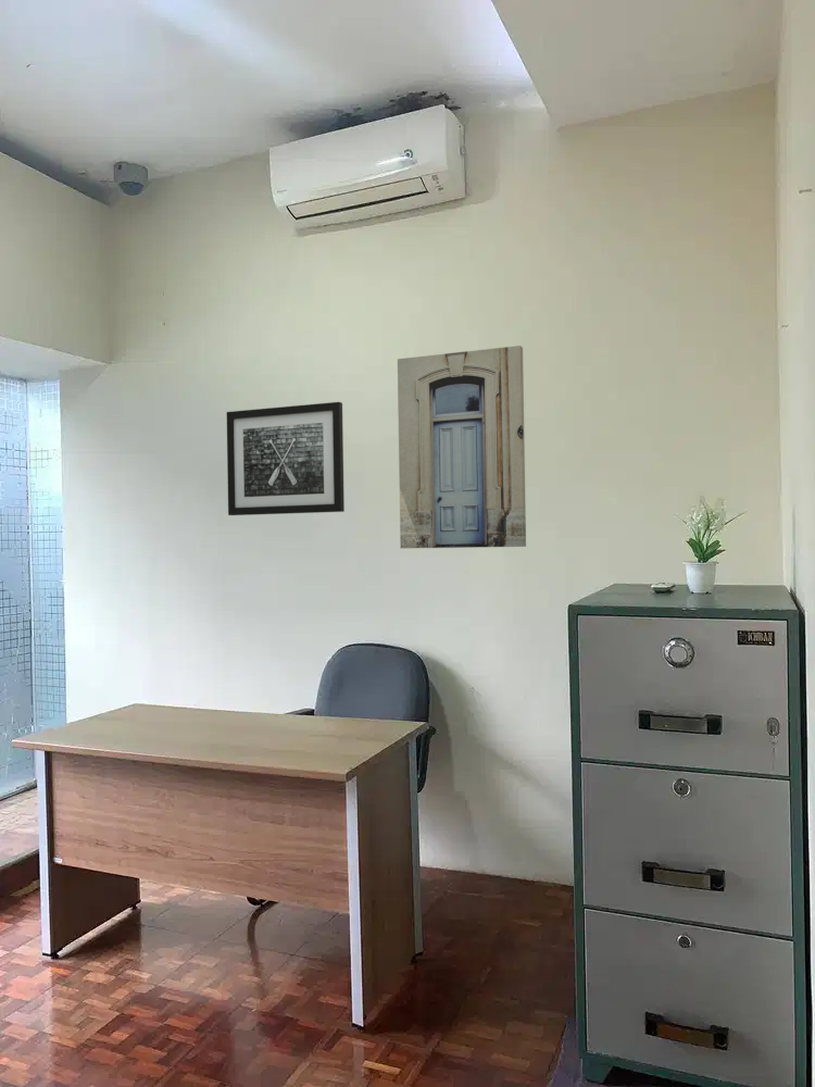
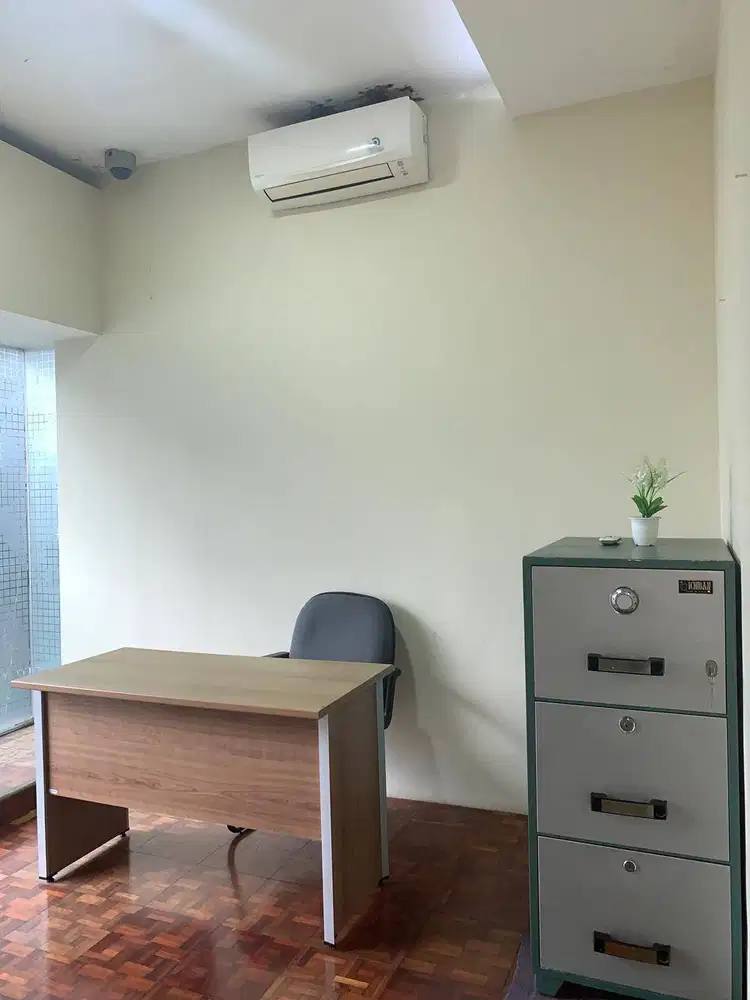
- wall art [226,401,346,516]
- wall art [397,345,527,549]
